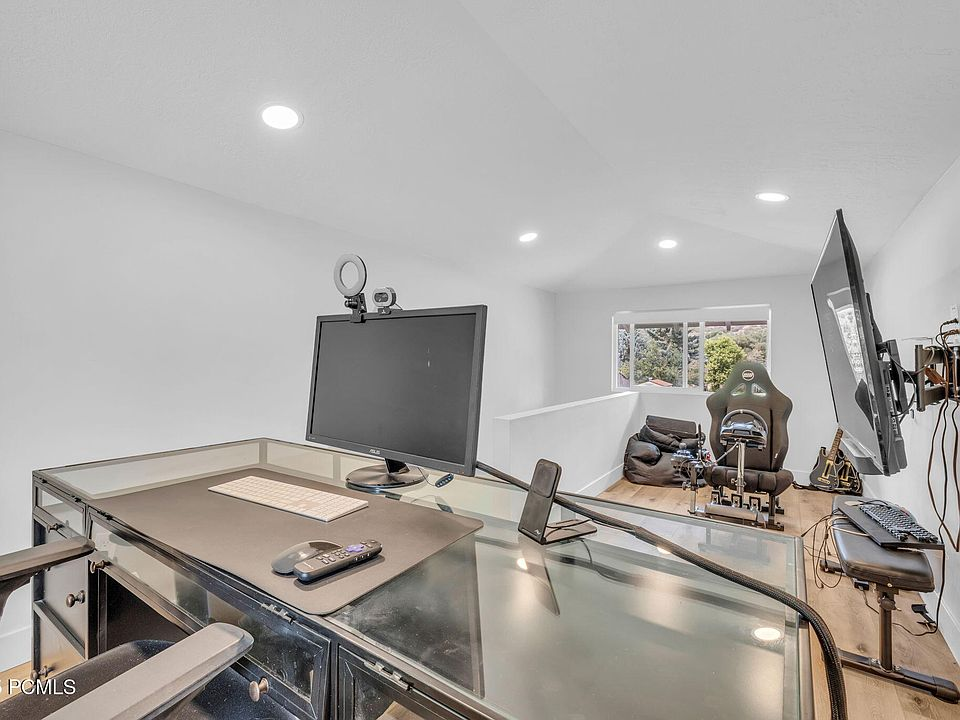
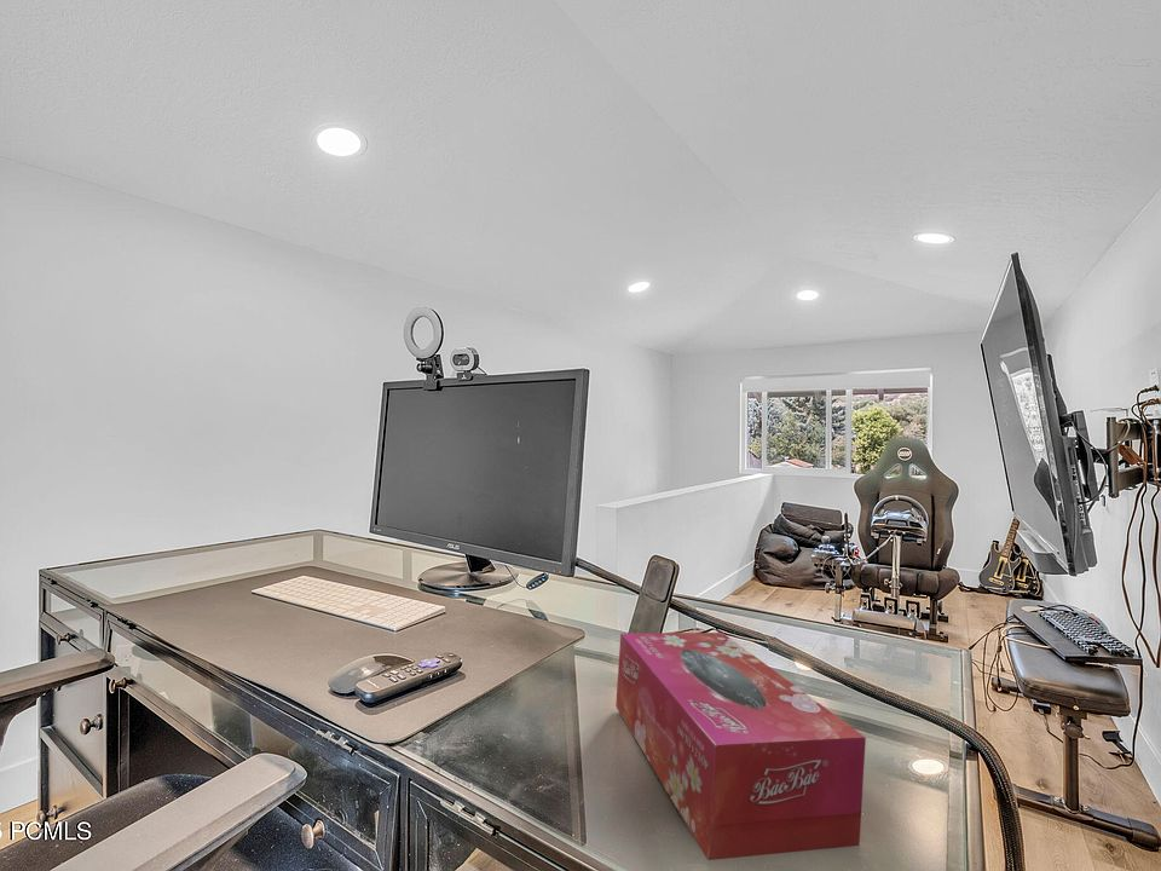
+ tissue box [614,631,867,861]
